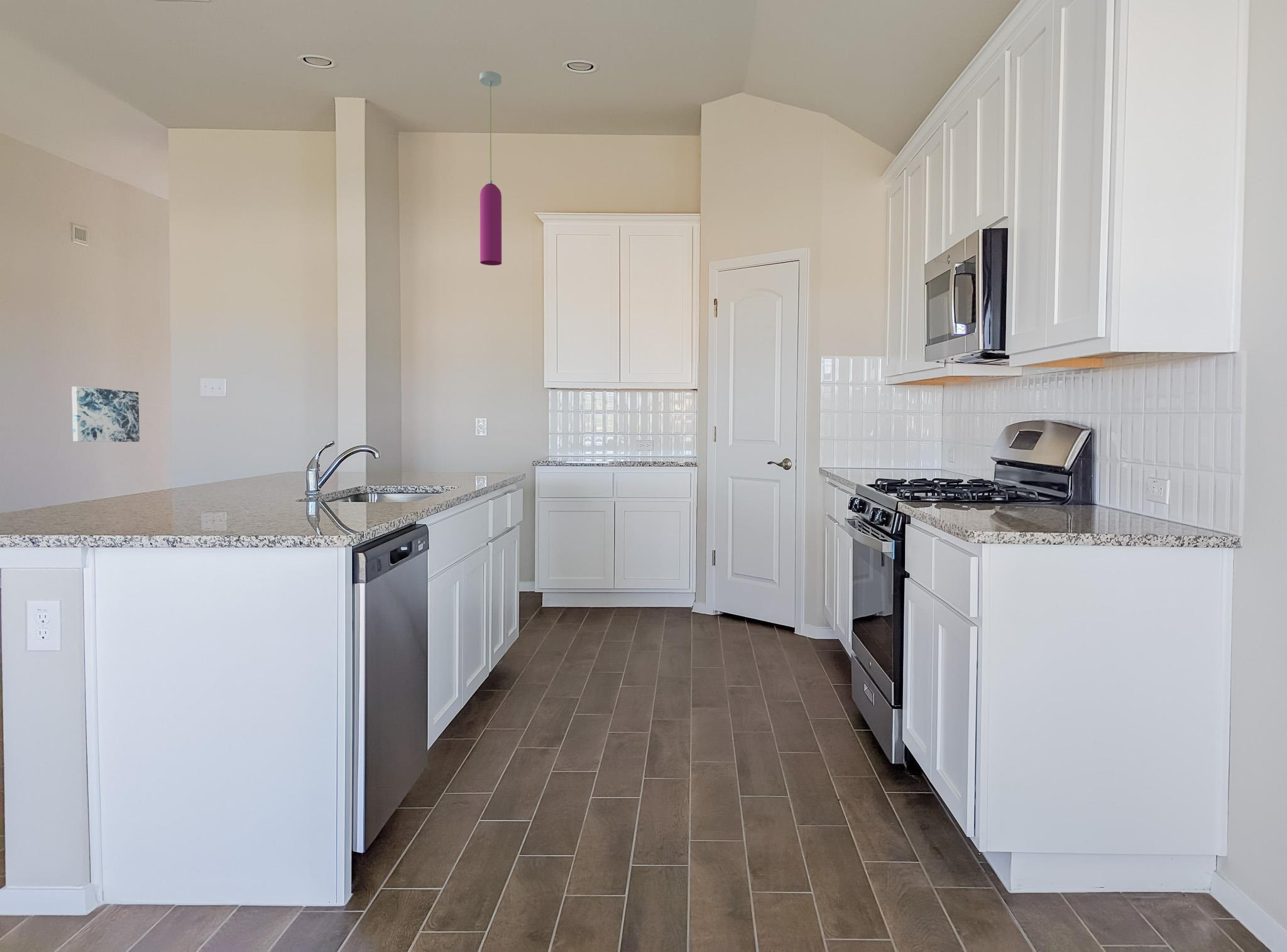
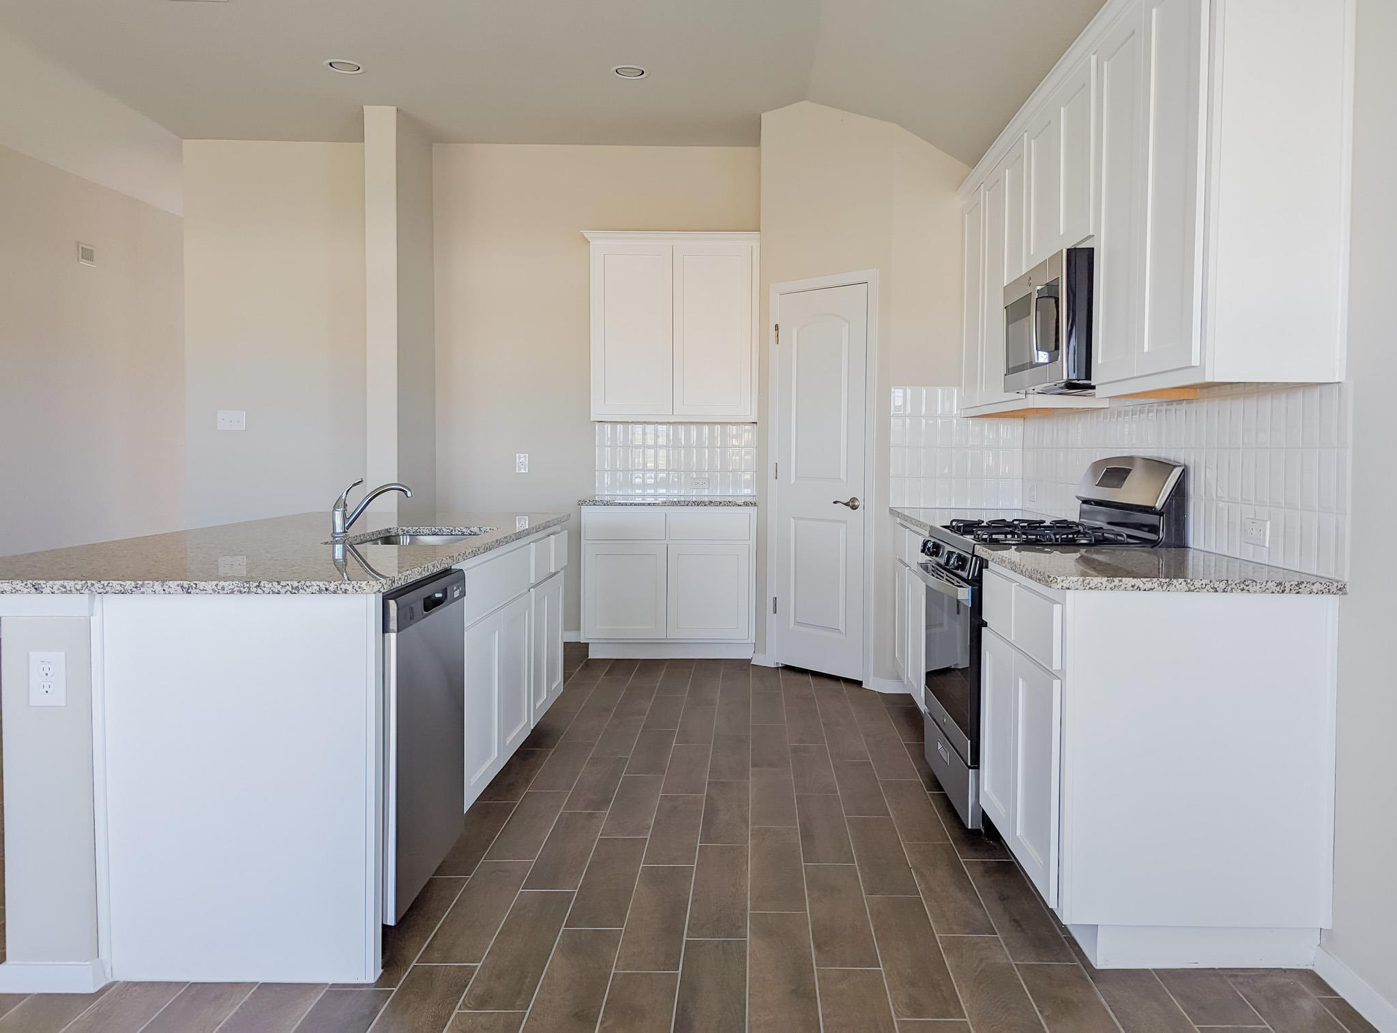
- pendant light [479,70,502,266]
- wall art [71,386,140,442]
